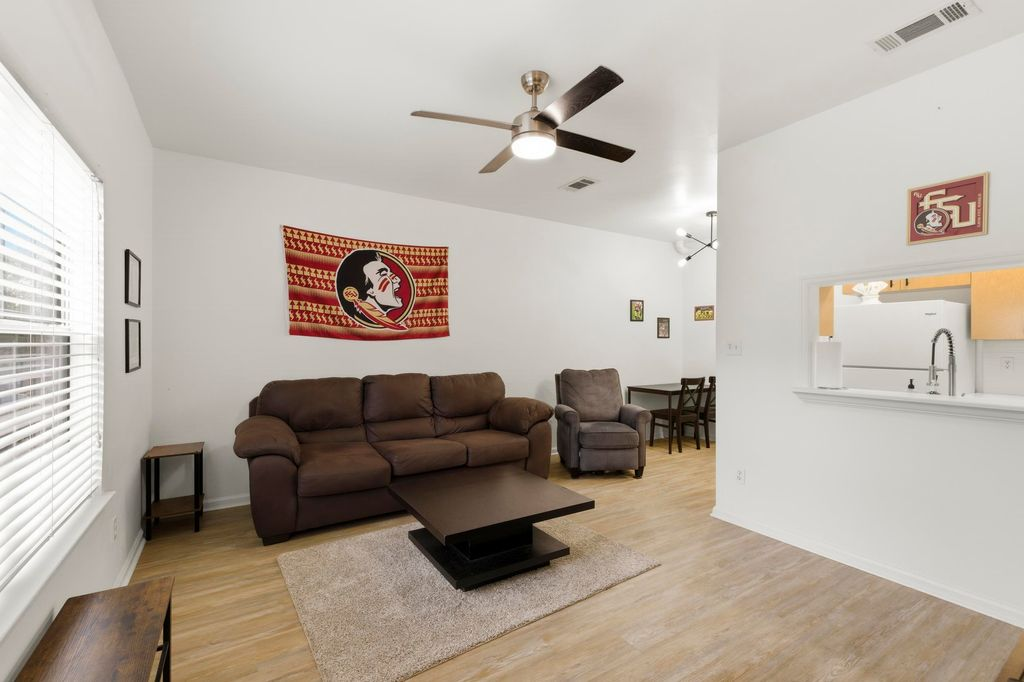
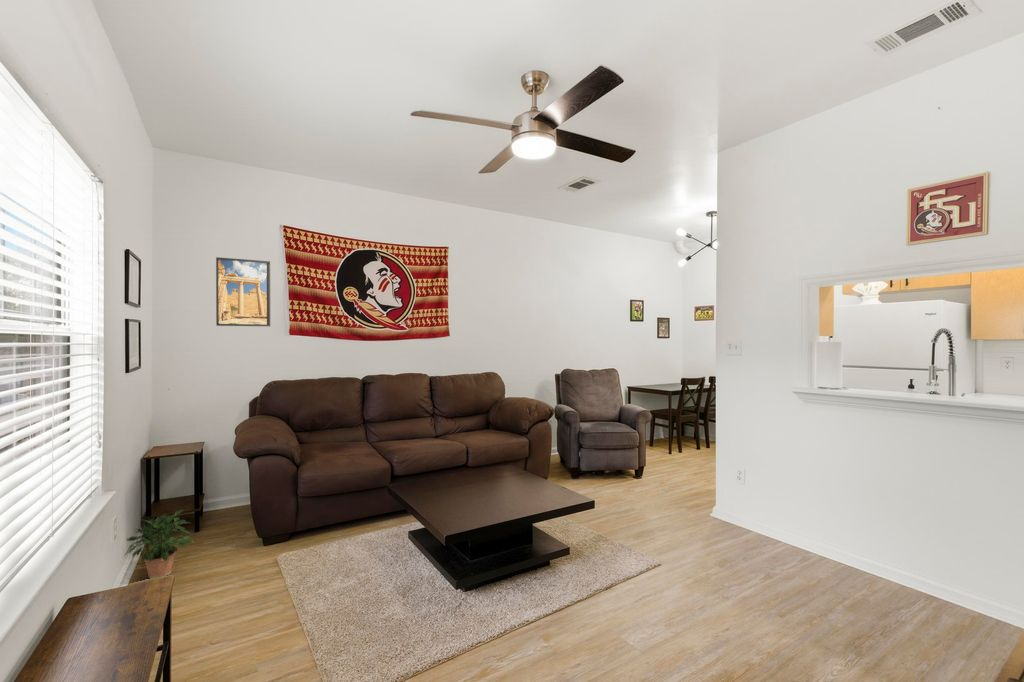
+ potted plant [123,509,195,579]
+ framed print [215,256,271,327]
